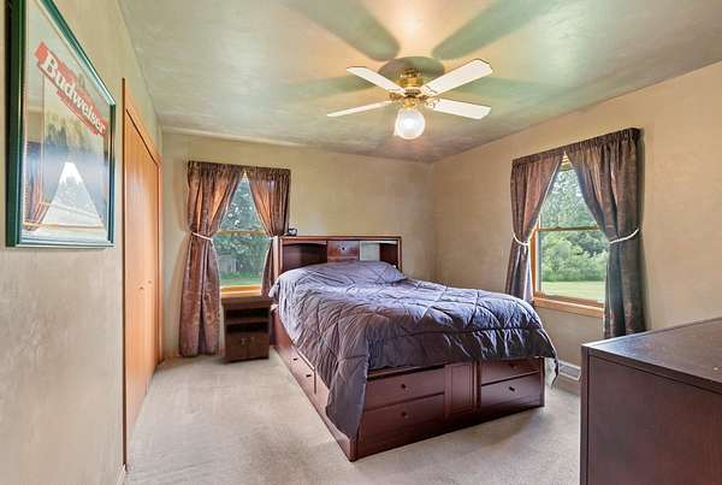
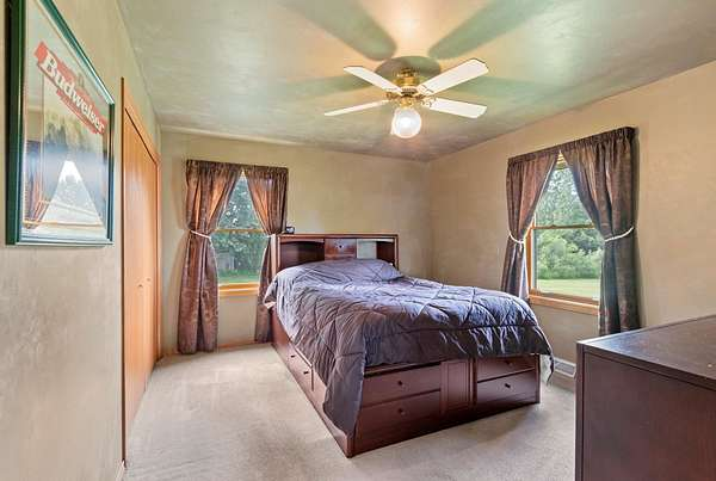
- nightstand [219,294,274,366]
